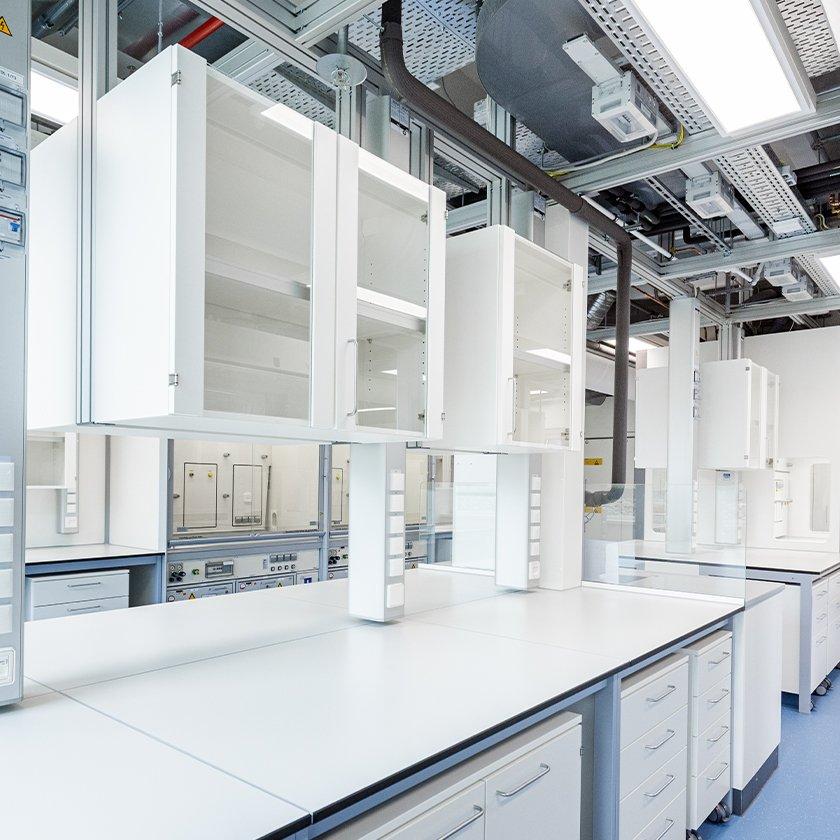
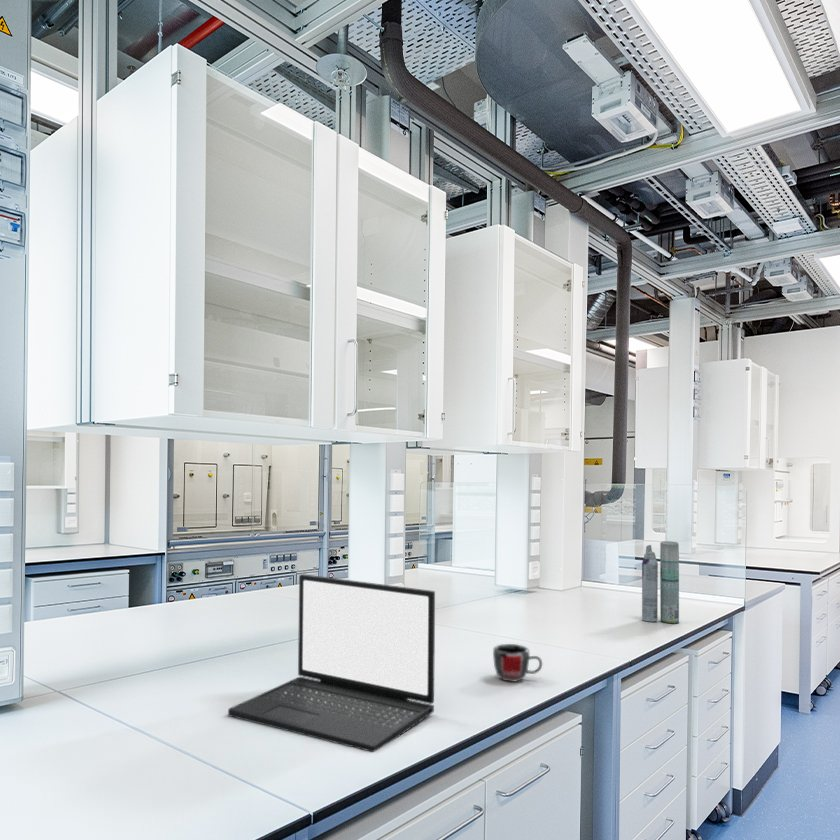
+ aerosol can [641,540,680,624]
+ mug [492,643,543,683]
+ laptop [227,573,436,753]
